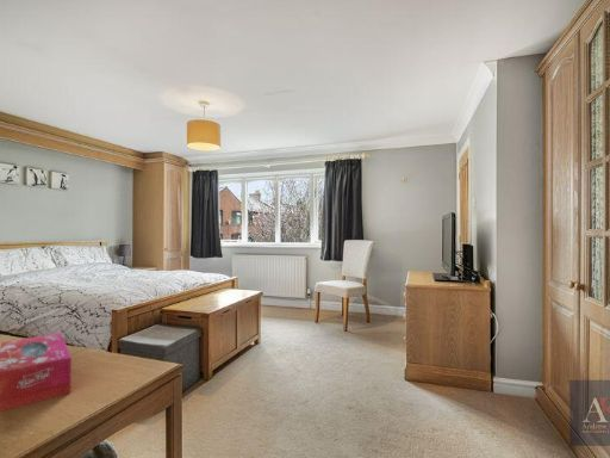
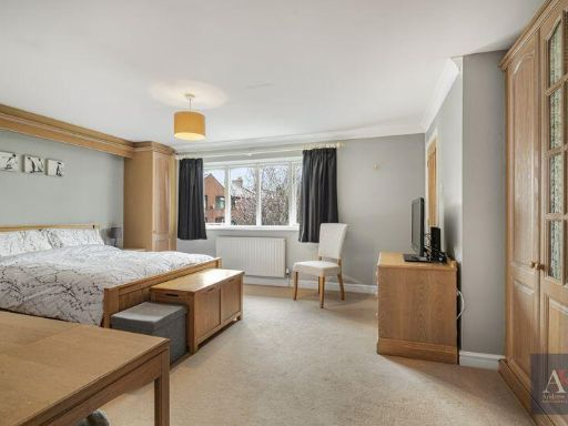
- tissue box [0,332,73,413]
